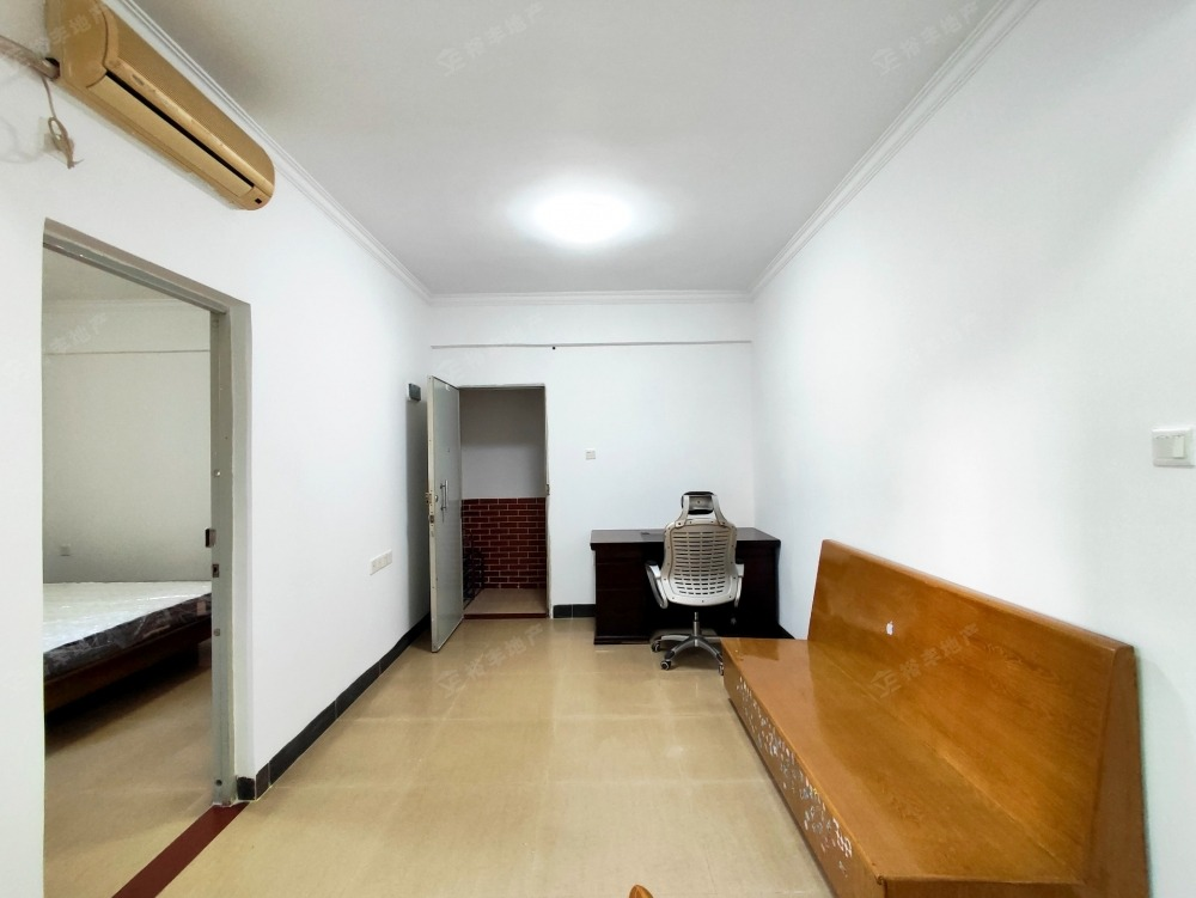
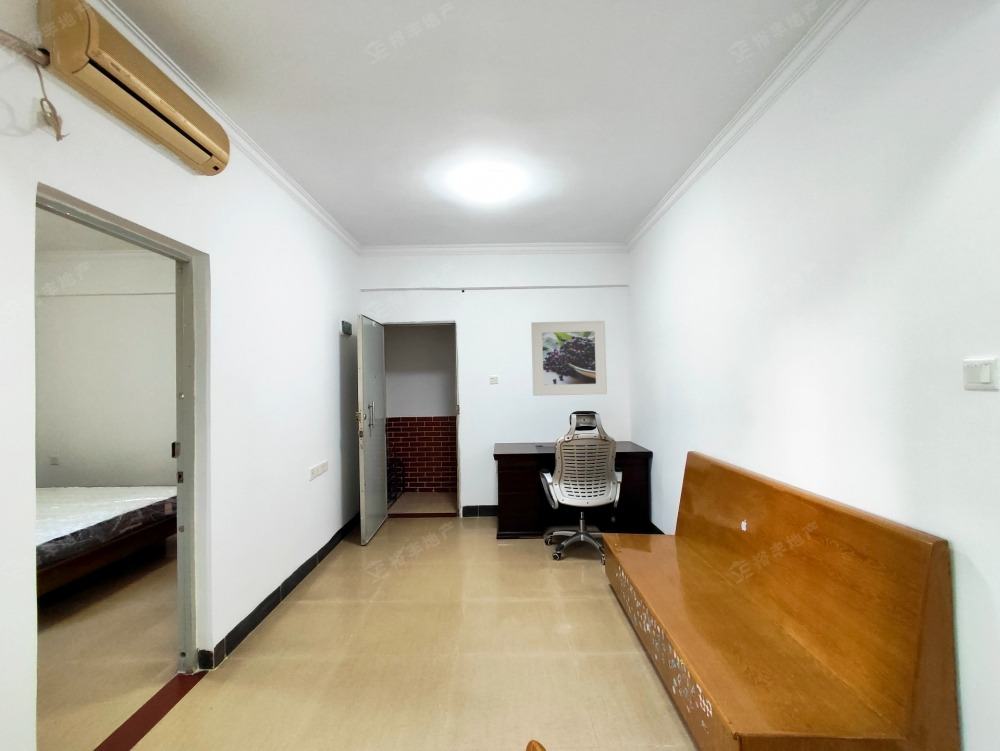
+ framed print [530,320,608,397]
